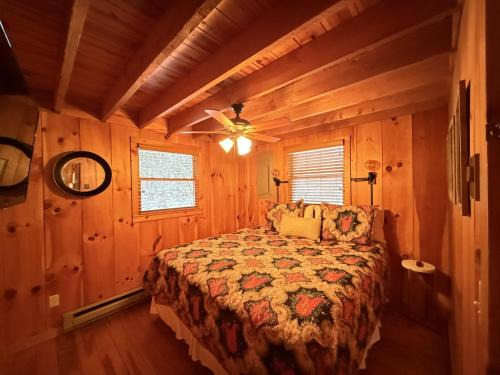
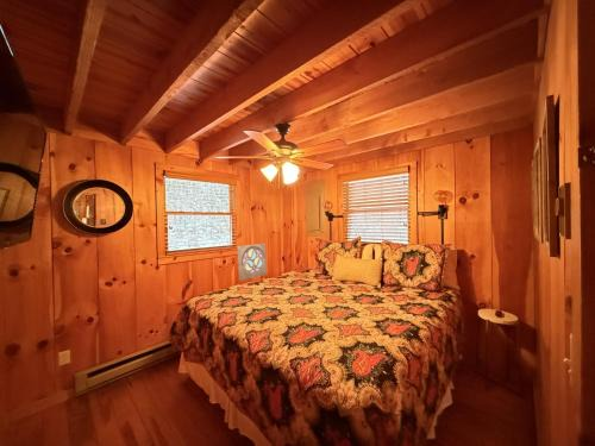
+ wall ornament [237,243,268,282]
